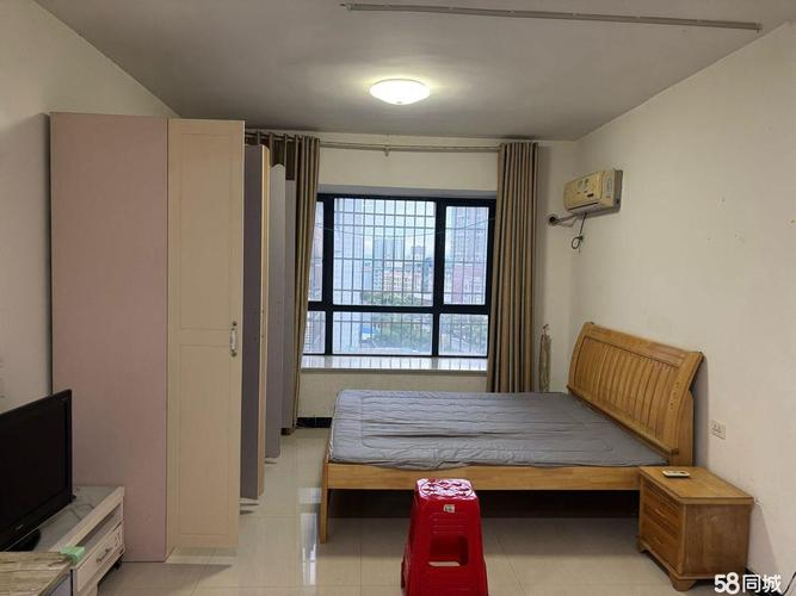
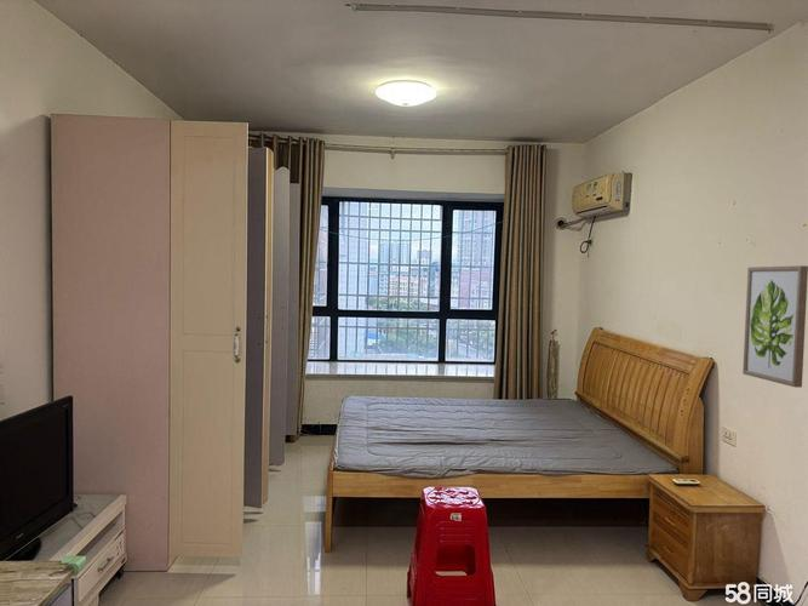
+ wall art [741,264,808,389]
